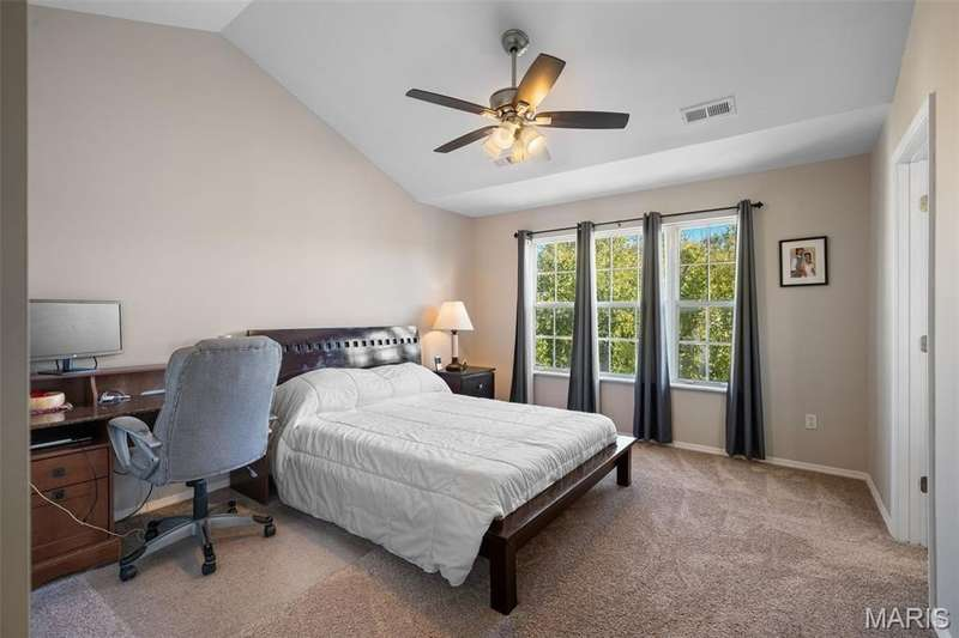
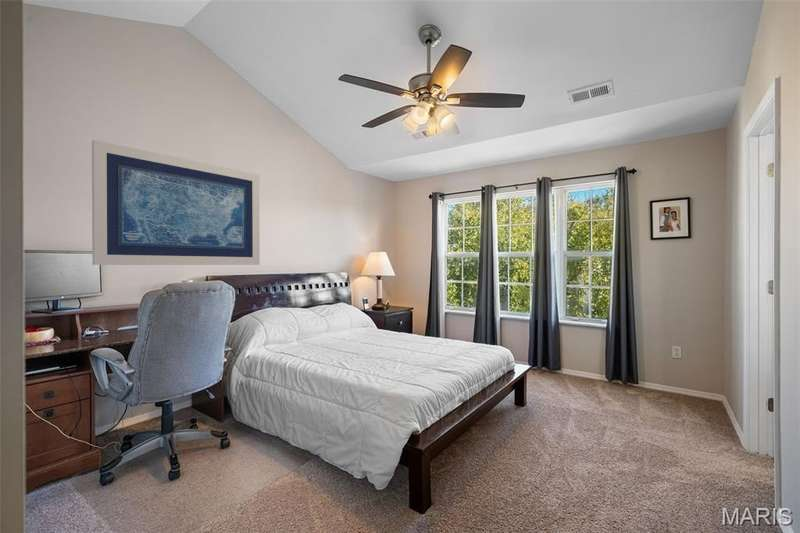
+ wall art [91,139,261,266]
